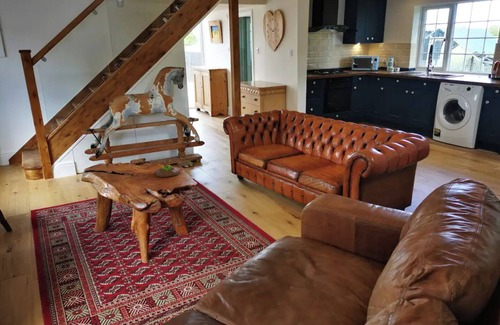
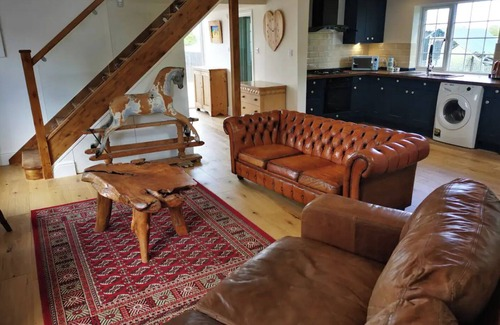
- succulent planter [154,159,180,178]
